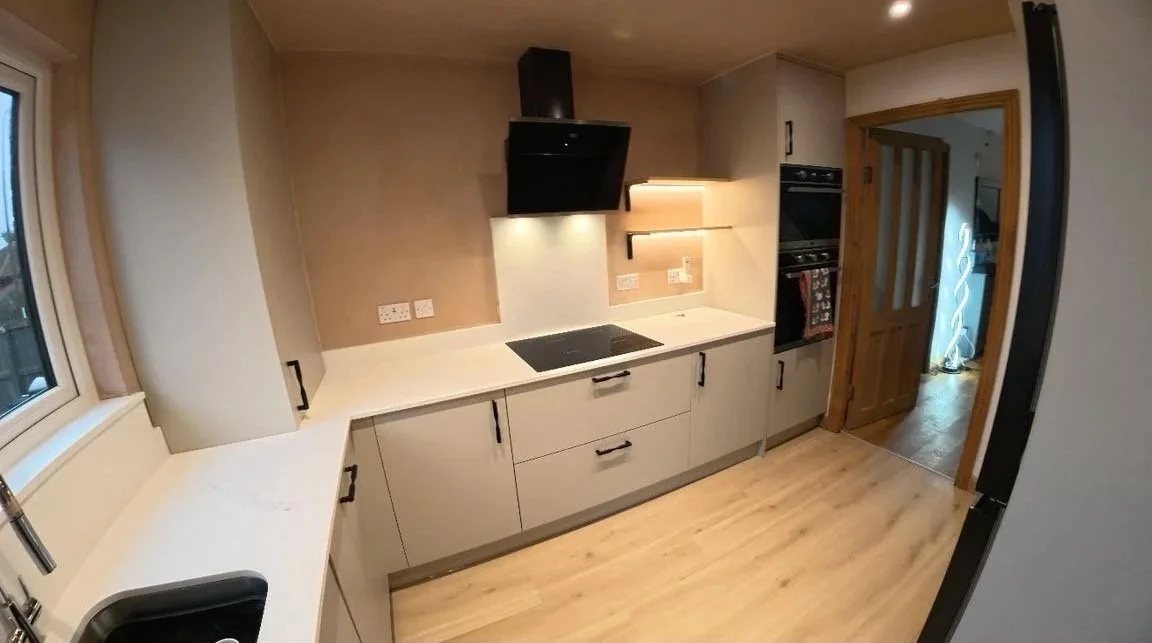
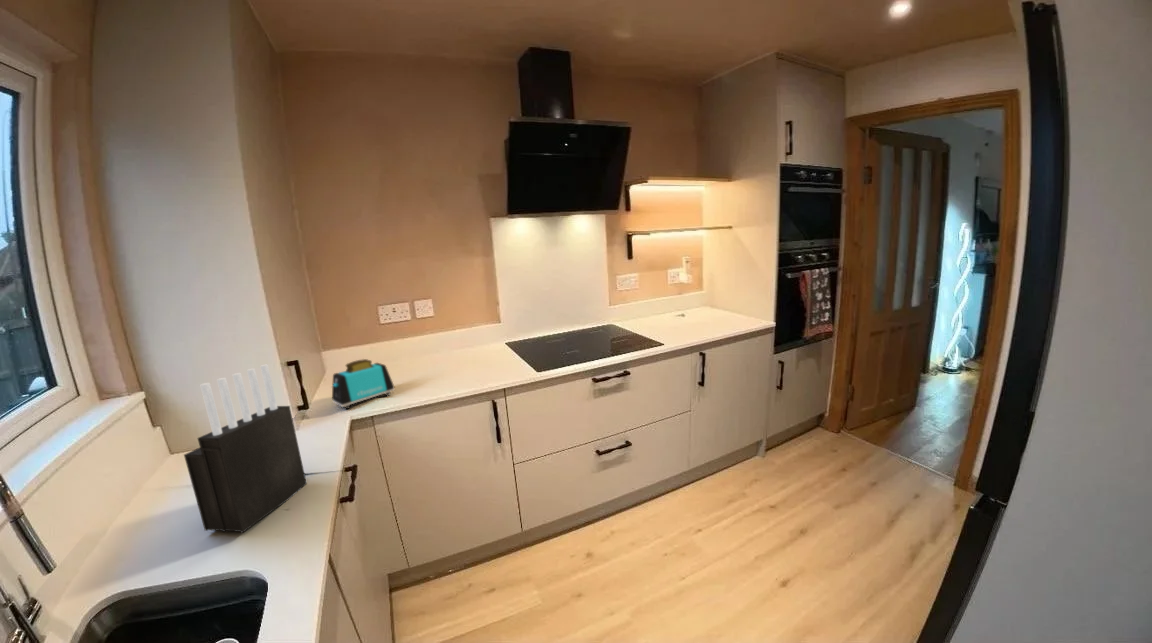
+ toaster [331,358,396,410]
+ knife block [183,364,308,534]
